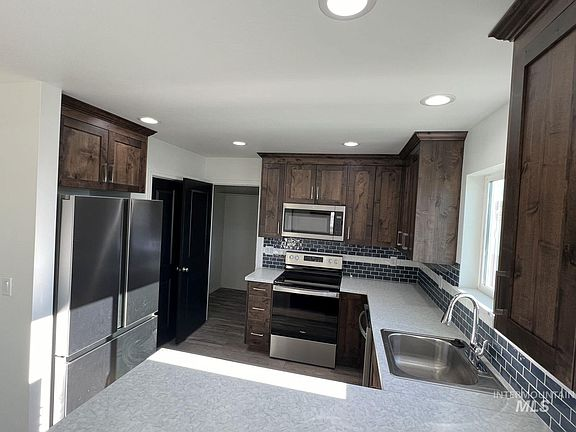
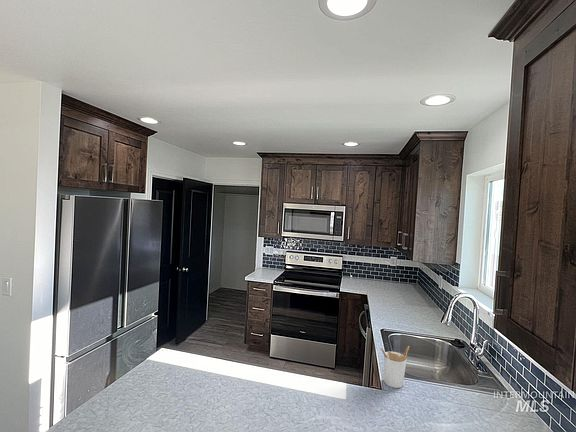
+ utensil holder [379,345,410,389]
